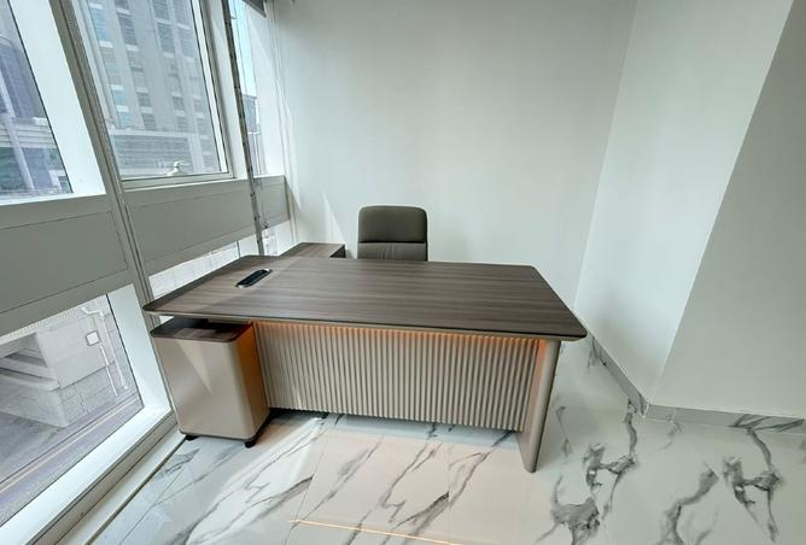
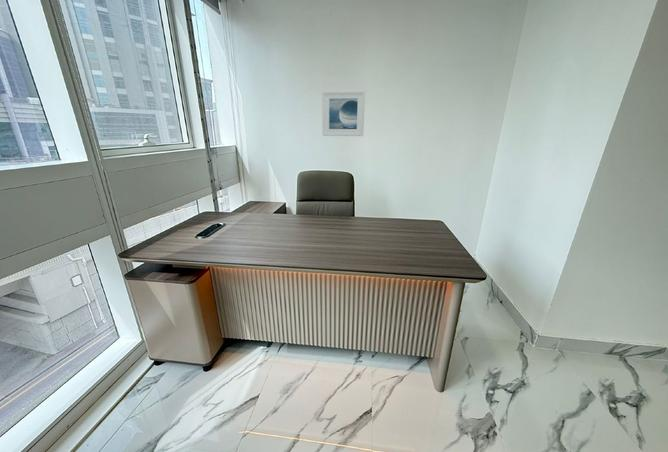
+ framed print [321,89,366,137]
